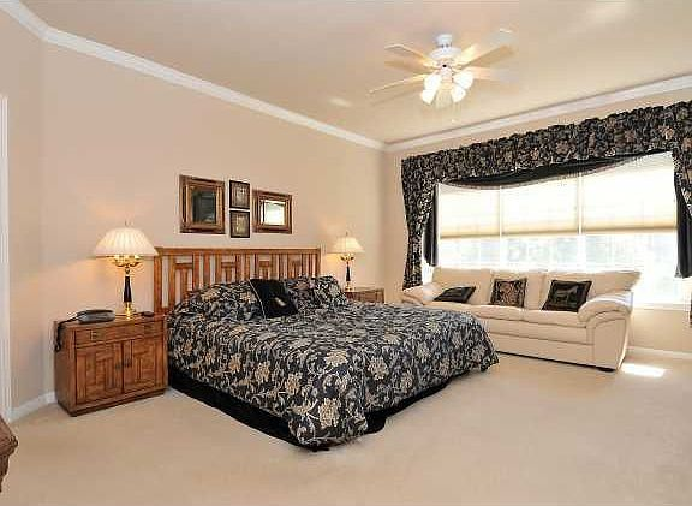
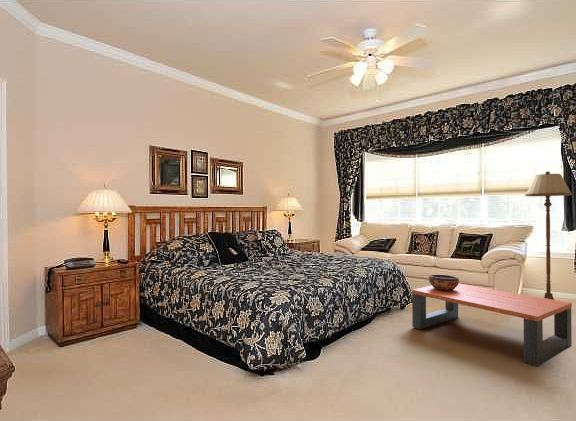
+ decorative bowl [428,273,460,291]
+ floor lamp [524,170,573,300]
+ coffee table [411,282,573,367]
